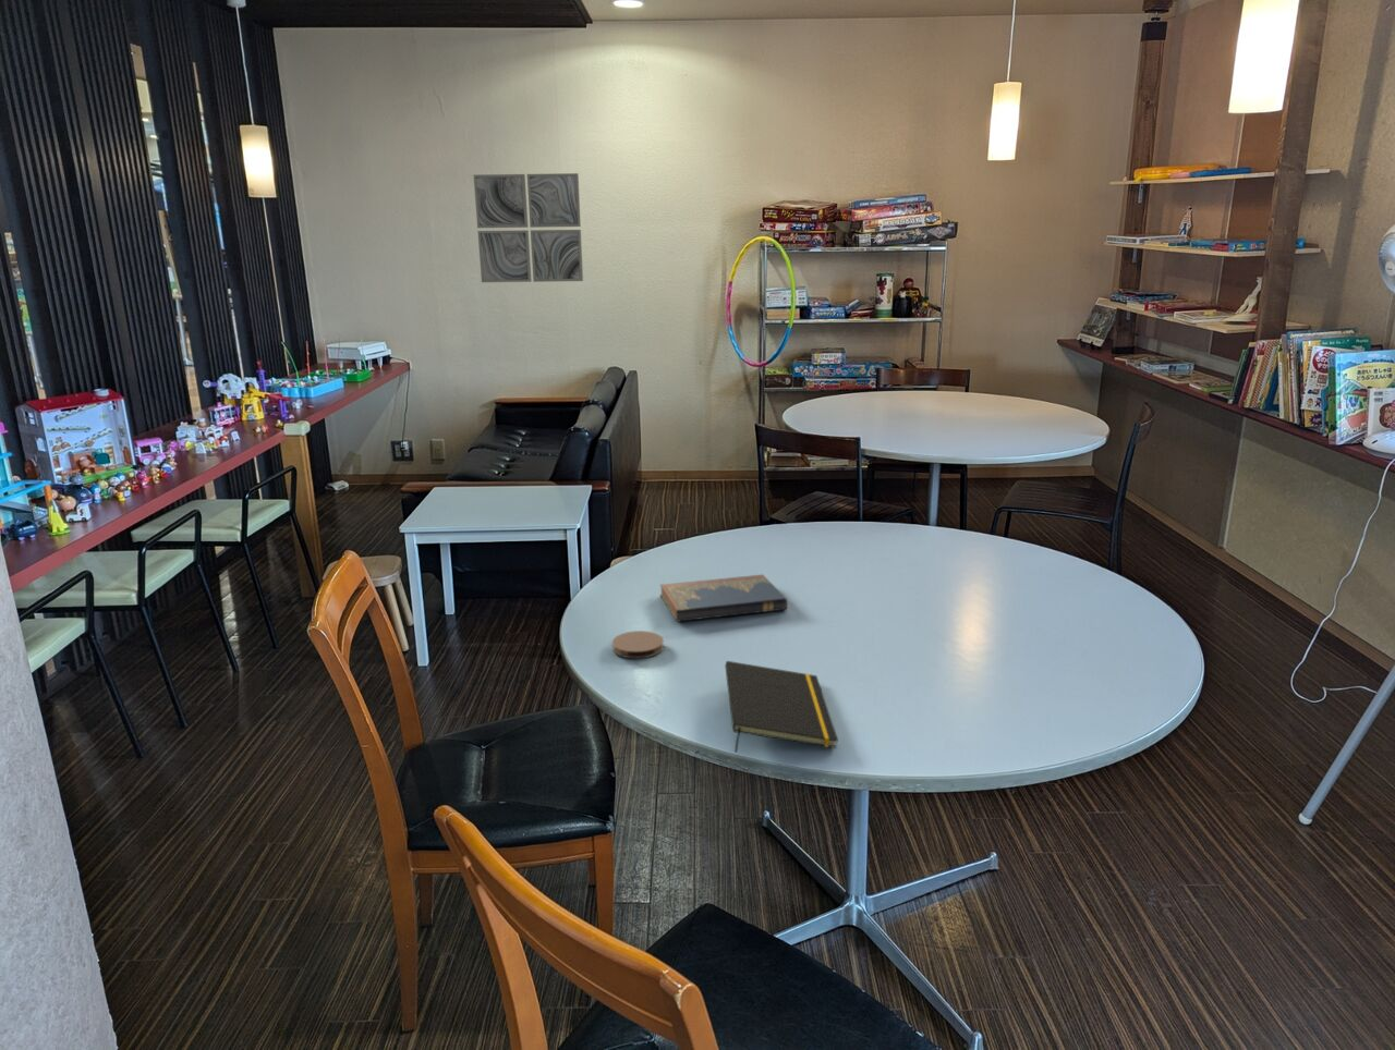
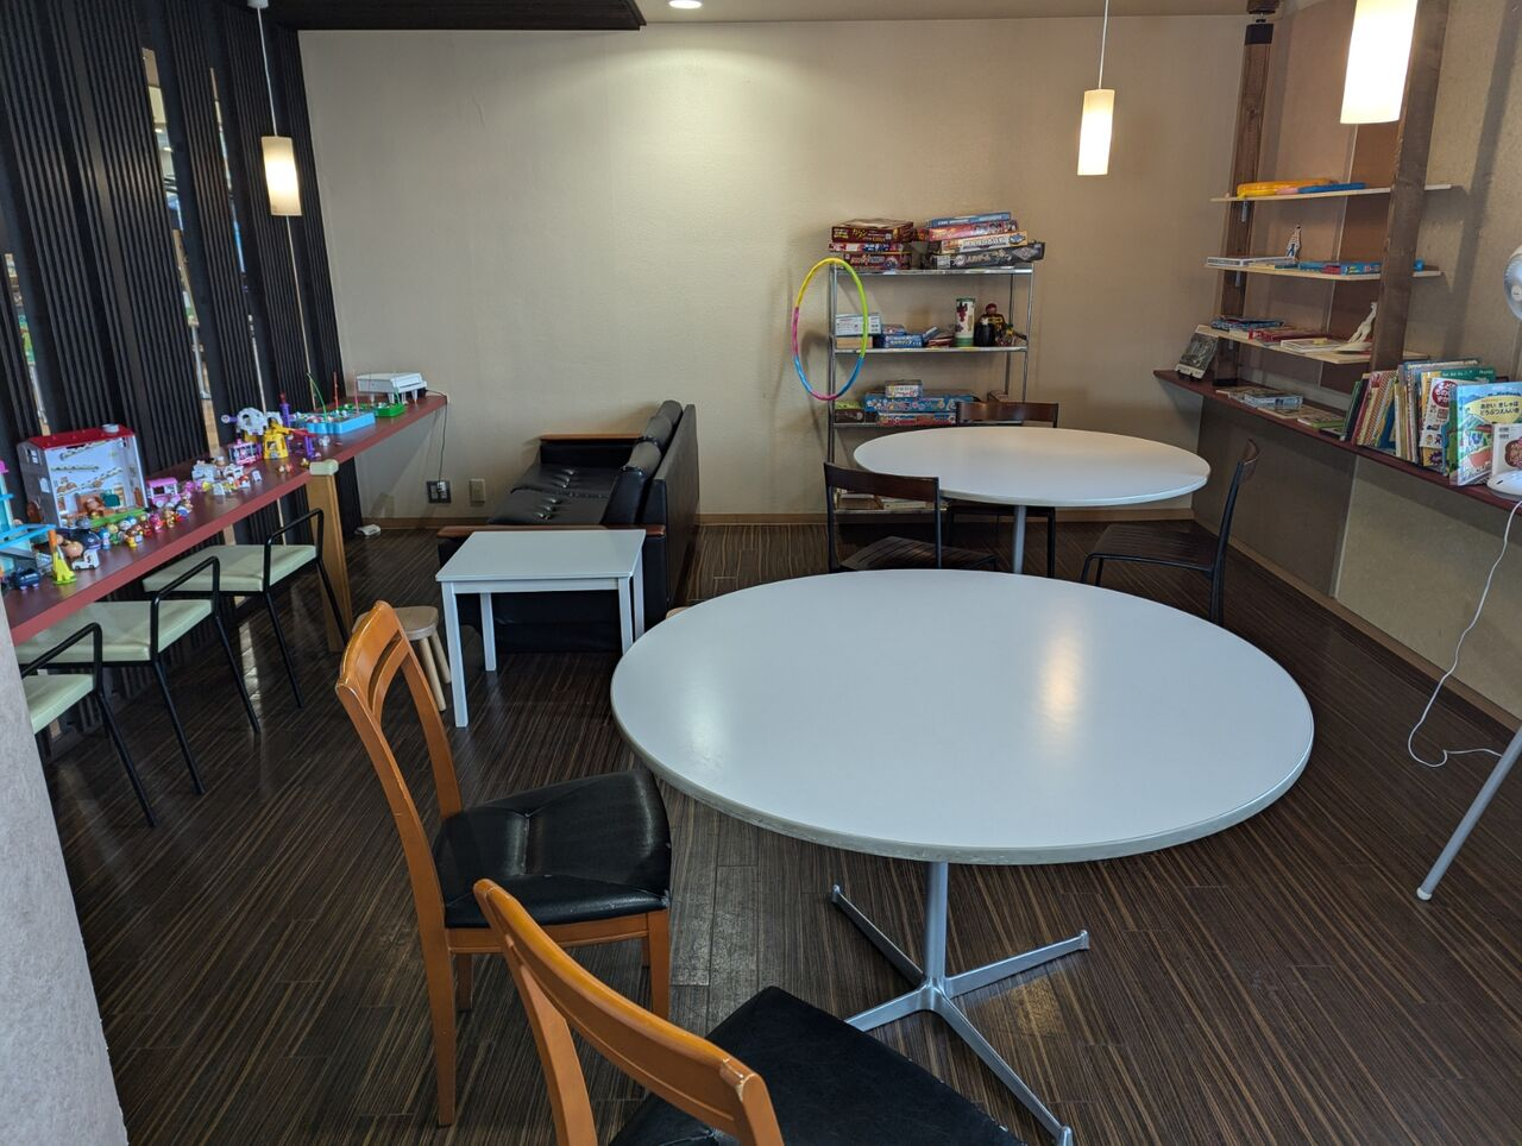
- coaster [611,630,664,658]
- wall art [473,172,584,283]
- hardcover book [659,572,788,623]
- notepad [724,660,839,753]
